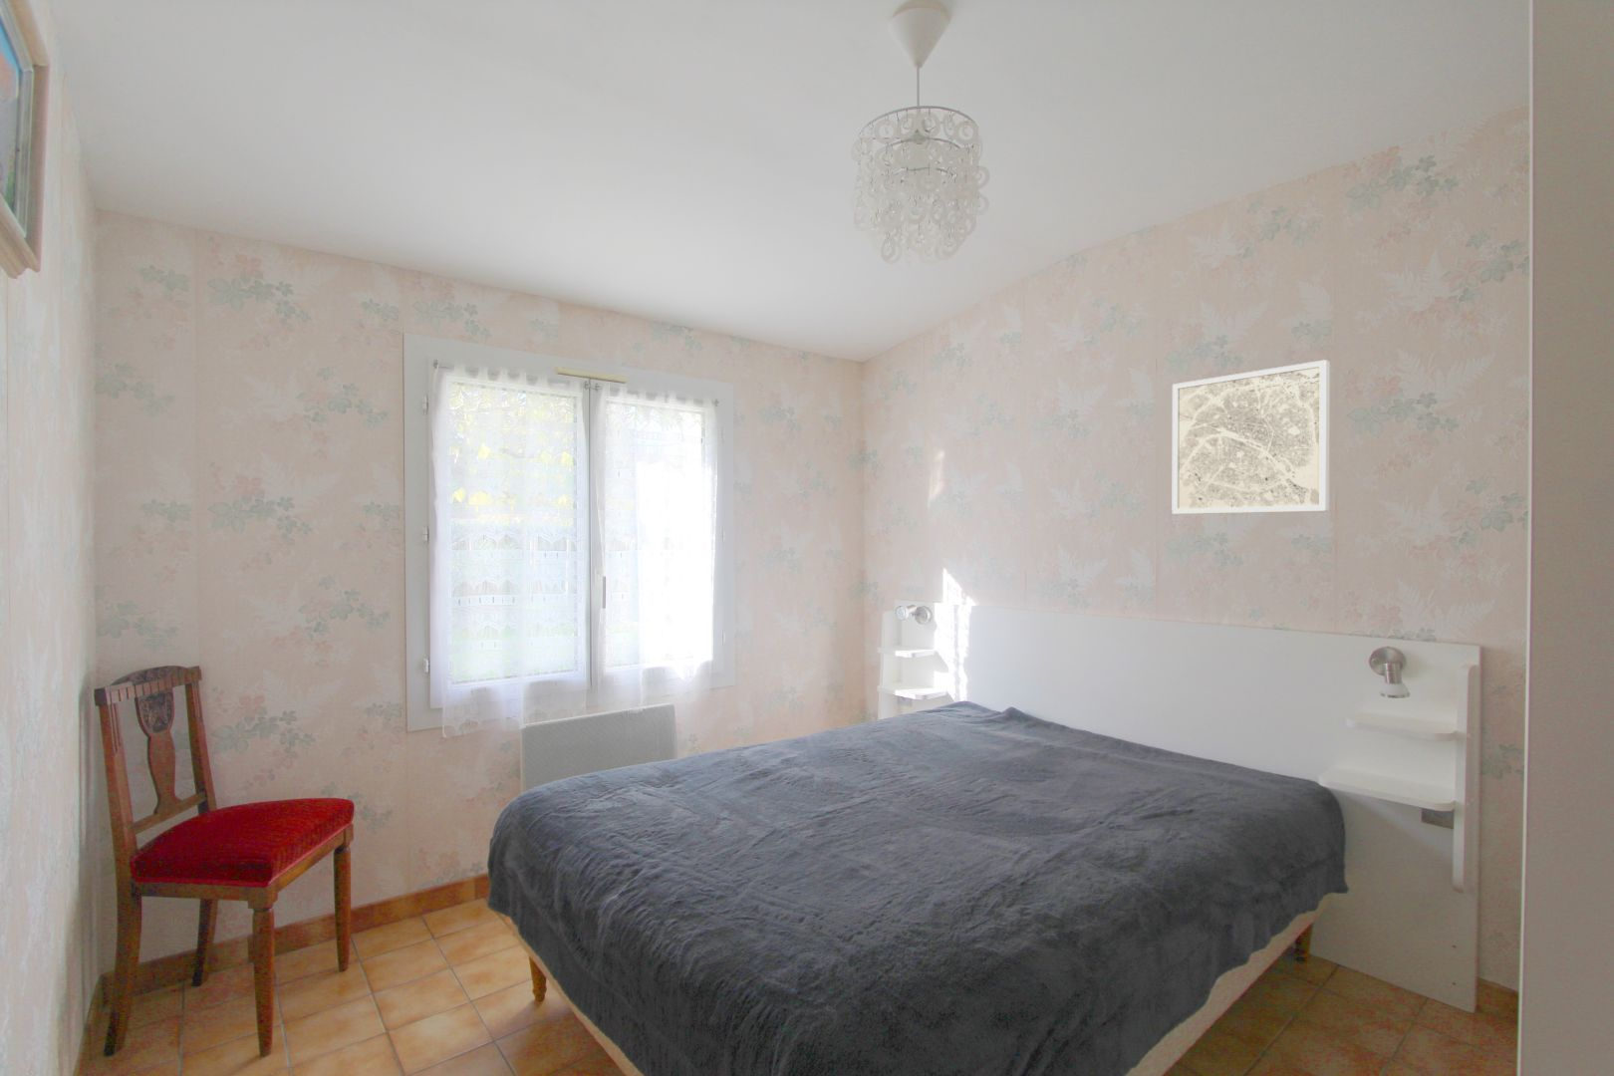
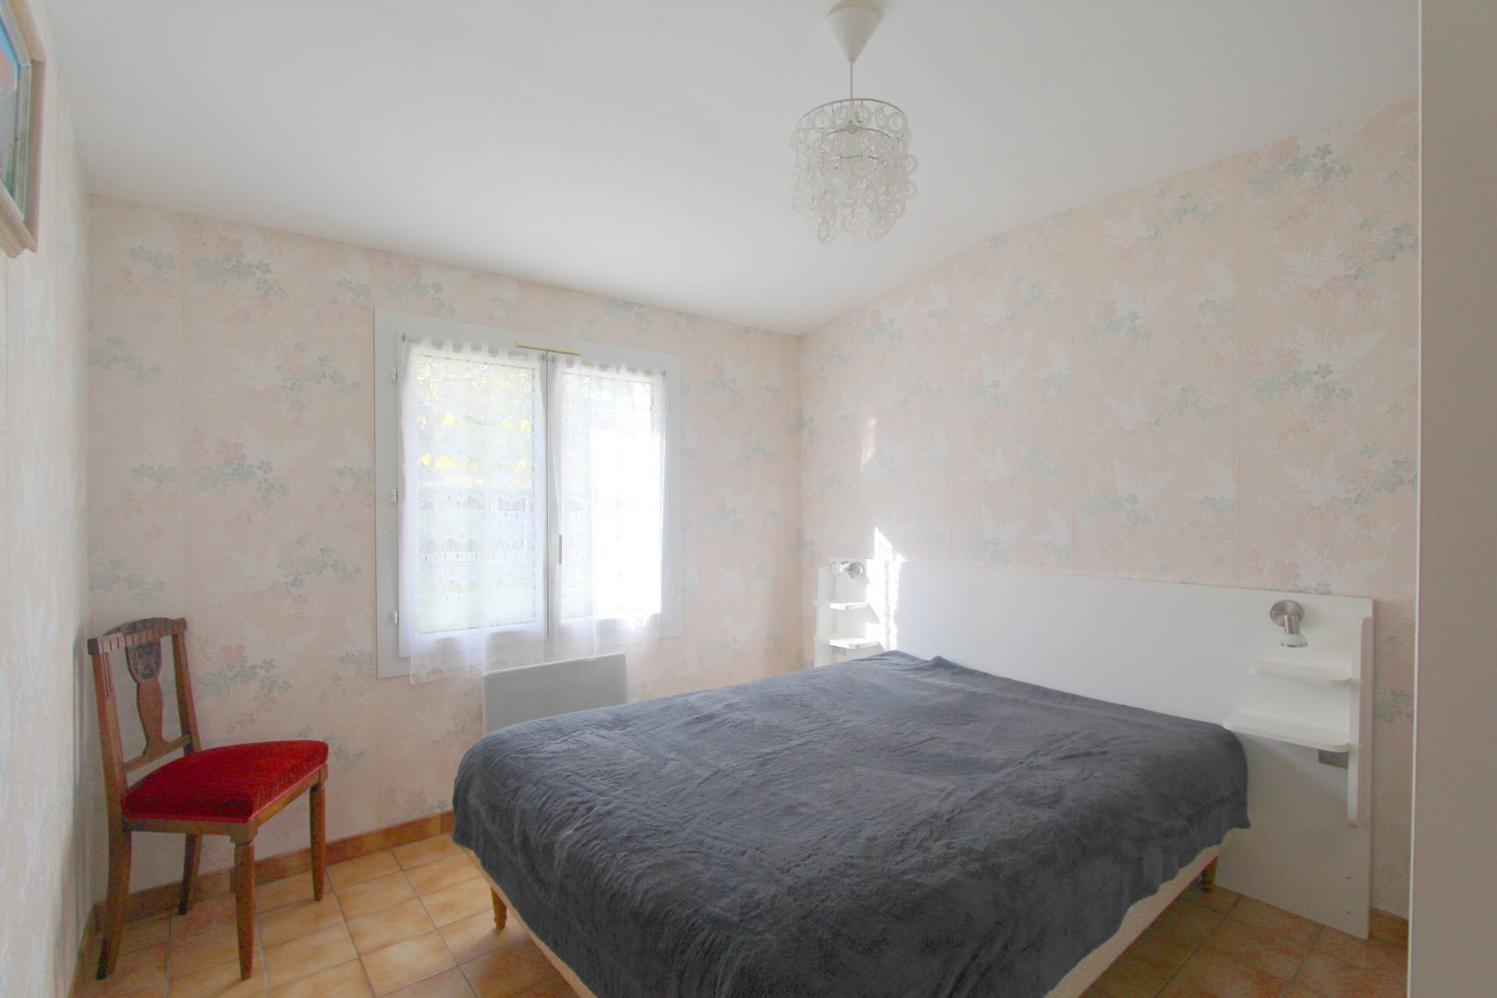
- wall art [1171,359,1331,515]
